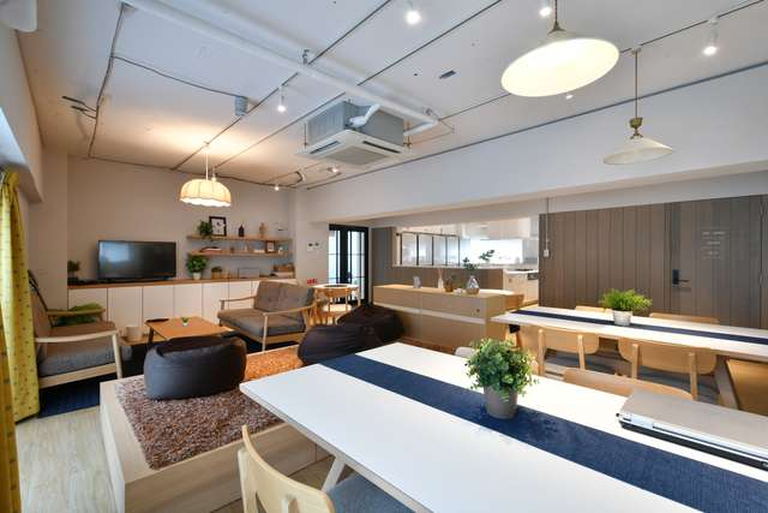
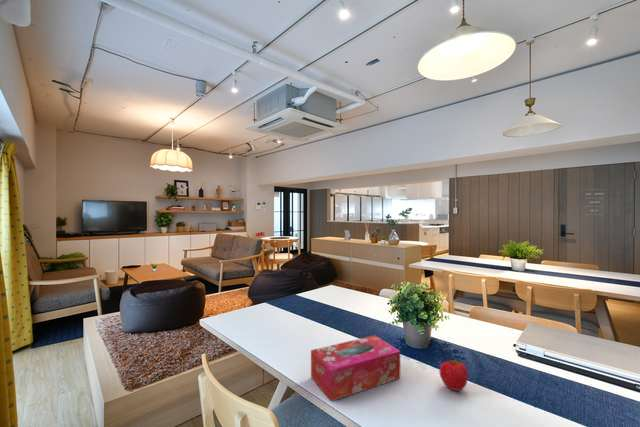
+ tissue box [310,334,401,402]
+ fruit [439,359,469,392]
